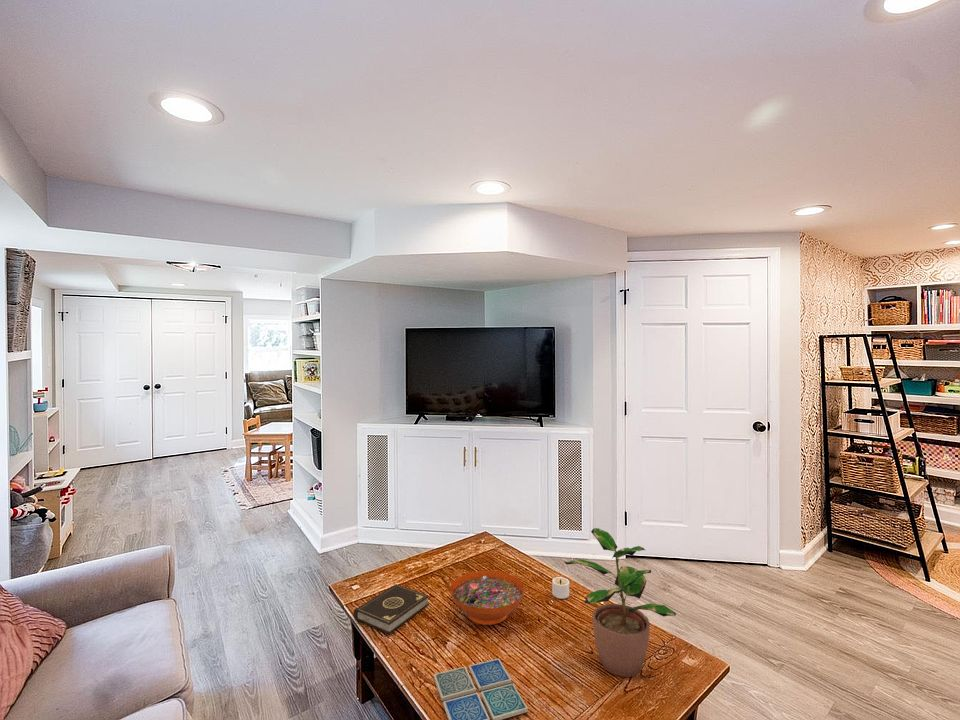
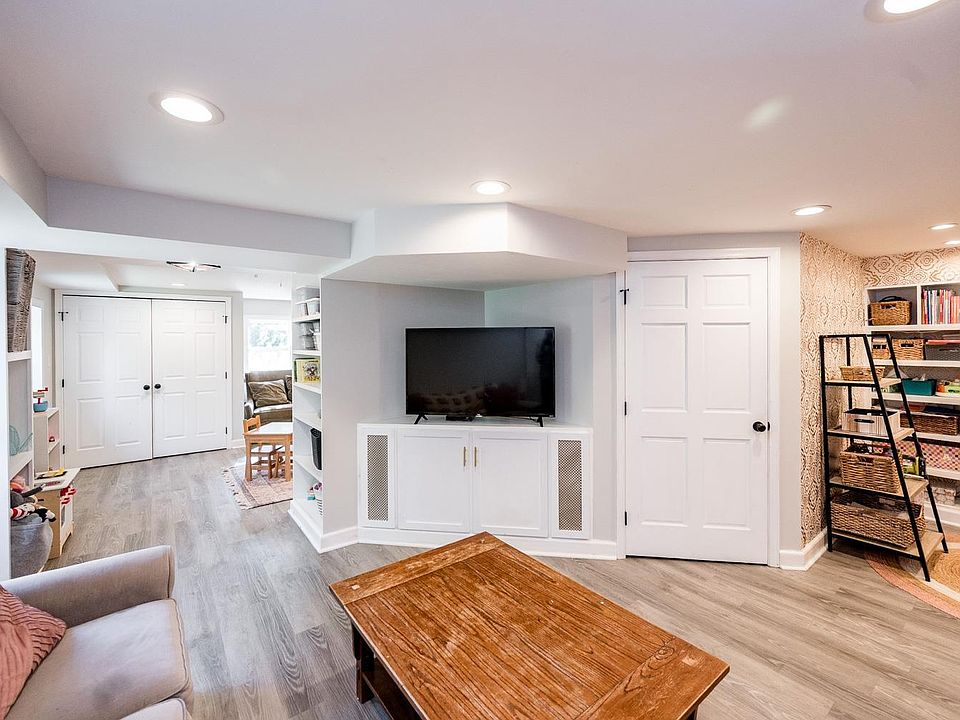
- potted plant [563,527,677,678]
- book [353,583,430,635]
- decorative bowl [449,570,526,626]
- drink coaster [433,657,529,720]
- candle [551,576,570,600]
